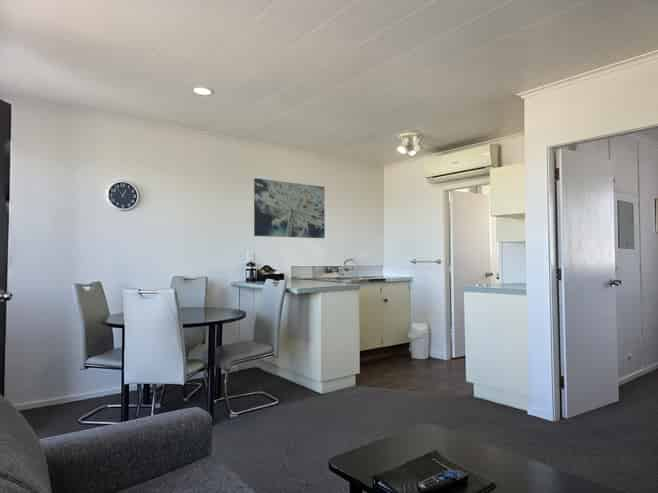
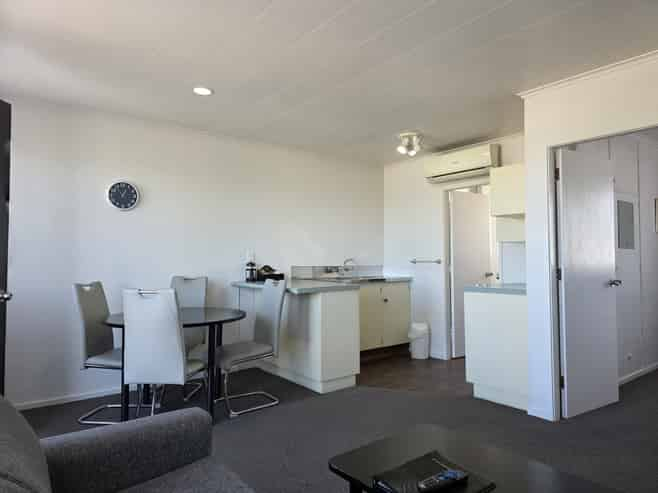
- wall art [253,177,326,239]
